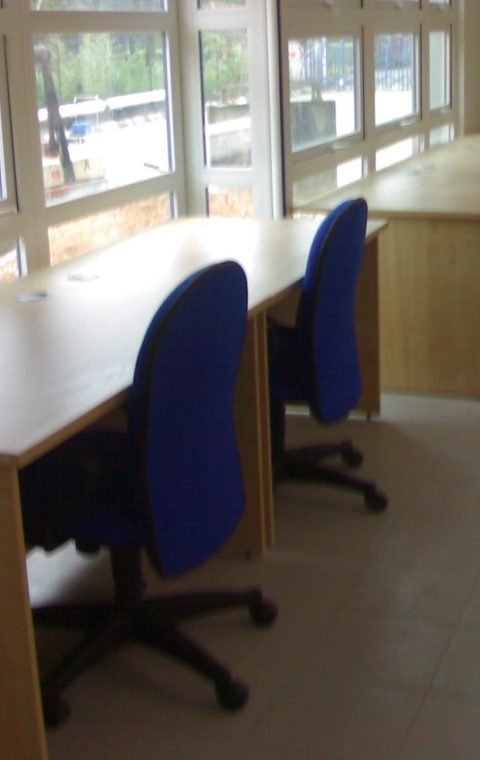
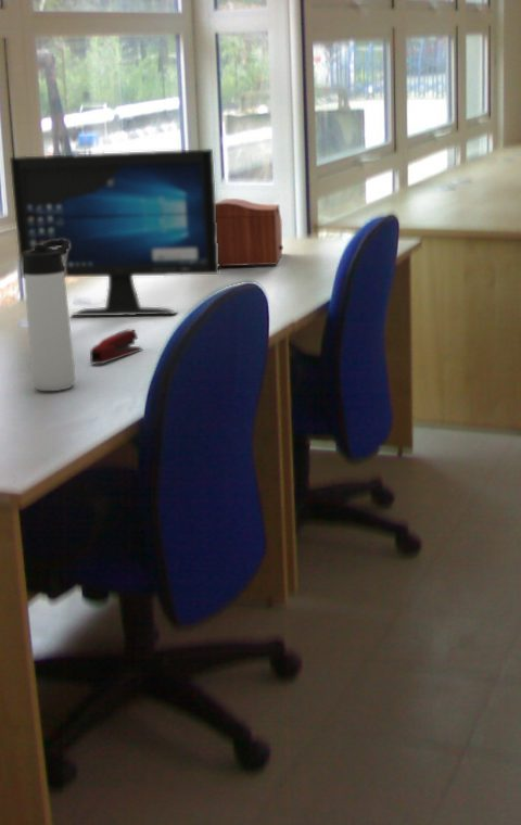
+ thermos bottle [23,240,76,392]
+ stapler [89,329,143,365]
+ computer monitor [9,148,220,317]
+ sewing box [215,198,284,267]
